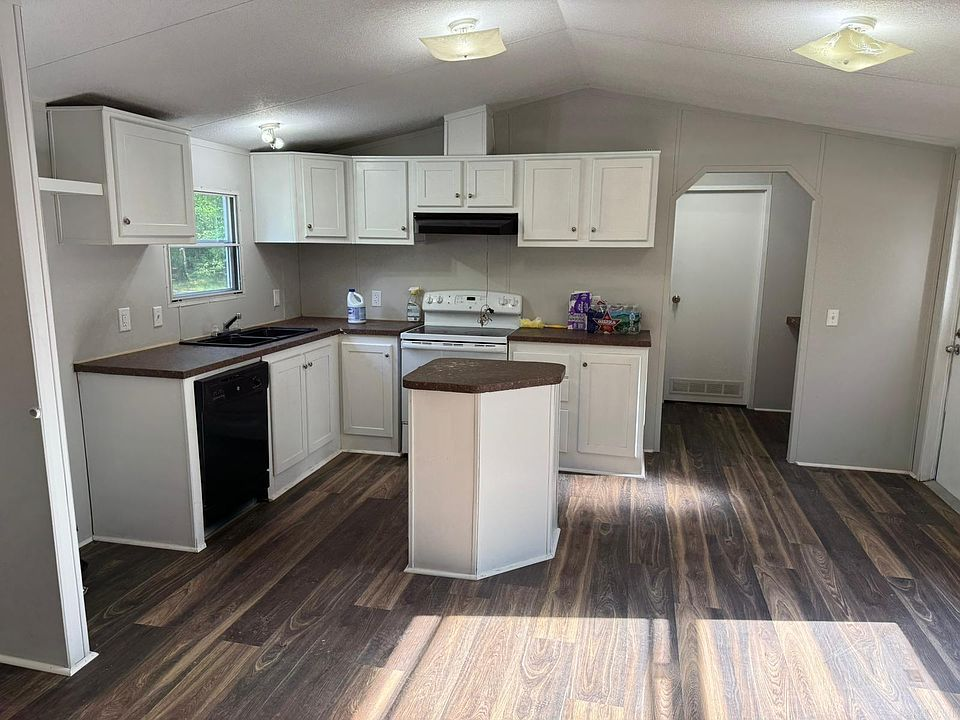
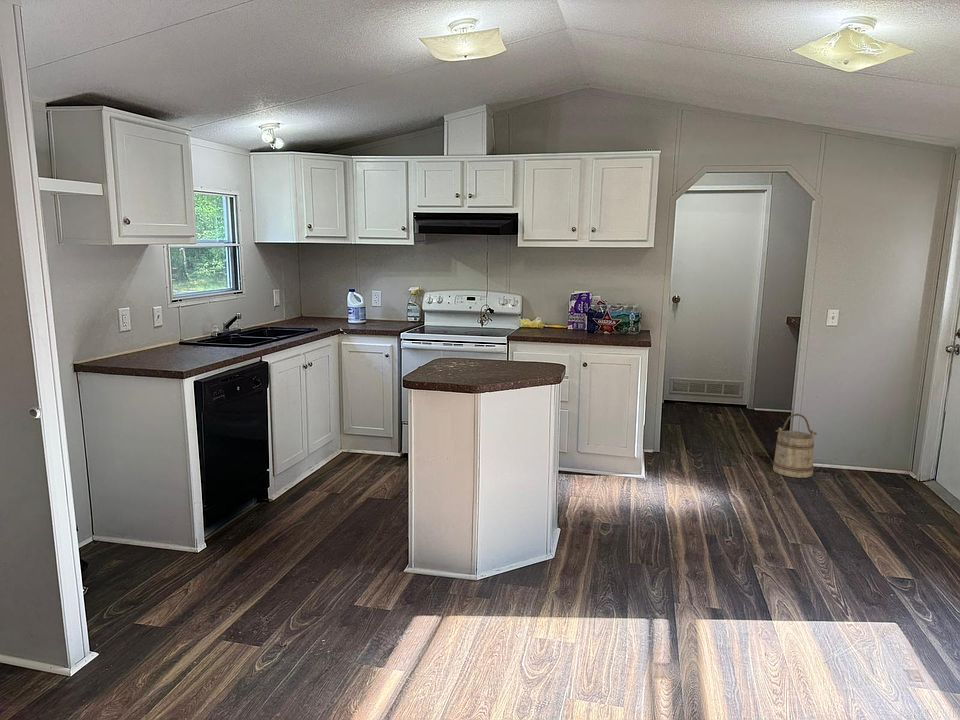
+ bucket [772,413,818,479]
